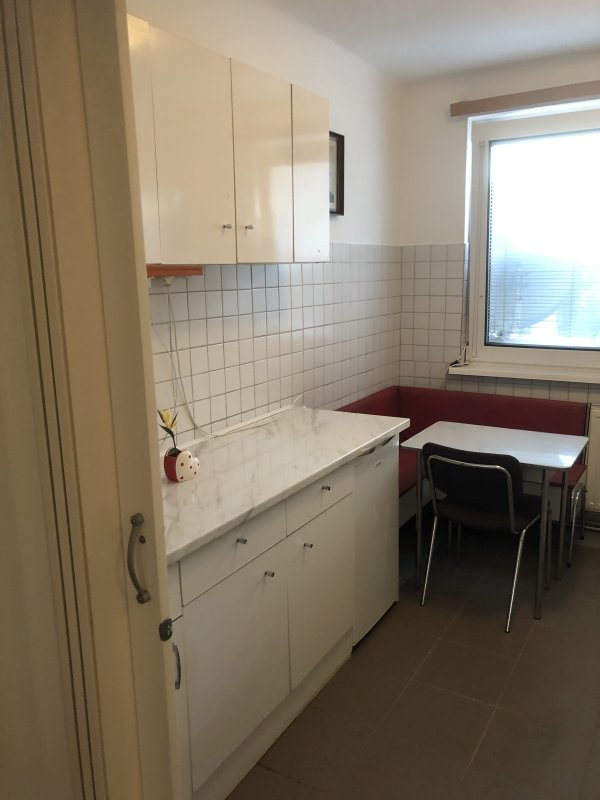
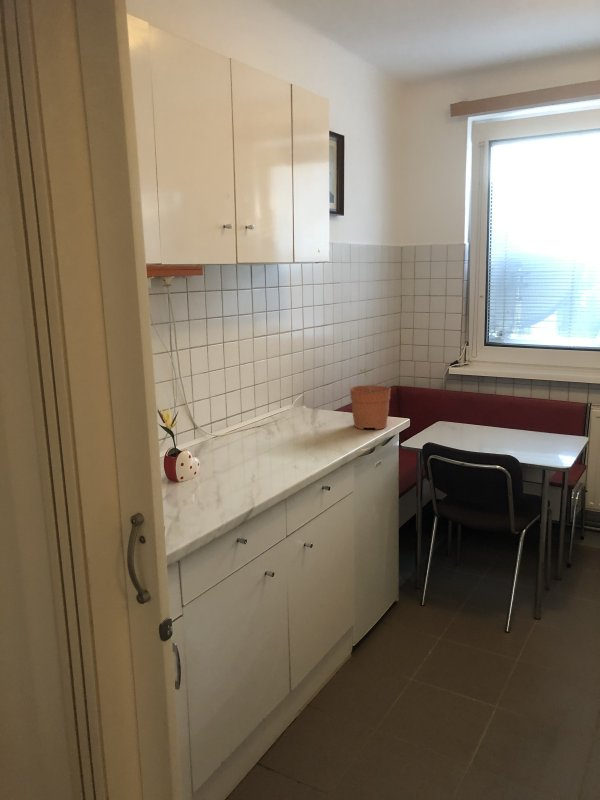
+ plant pot [349,368,392,431]
